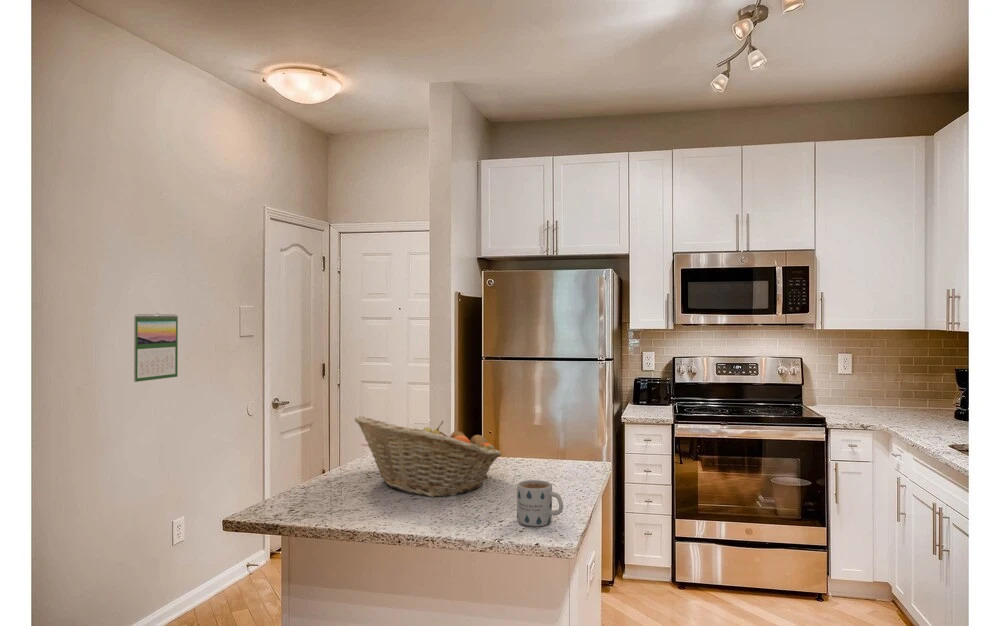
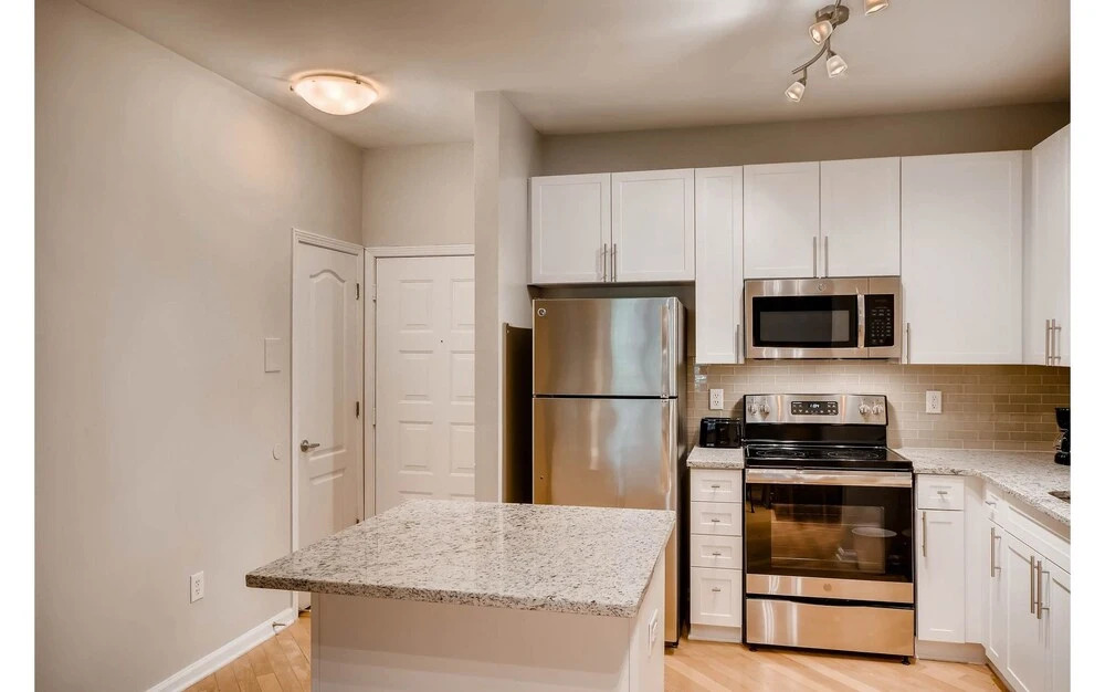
- mug [516,479,564,527]
- fruit basket [354,415,502,498]
- calendar [133,312,179,383]
